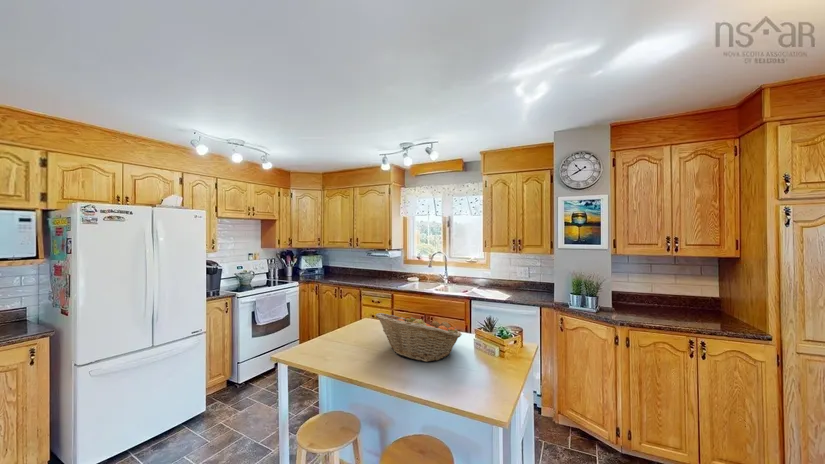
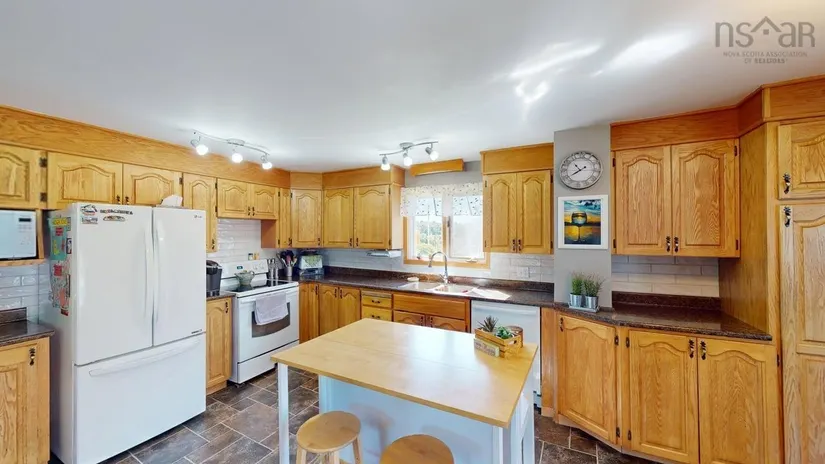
- fruit basket [374,312,463,363]
